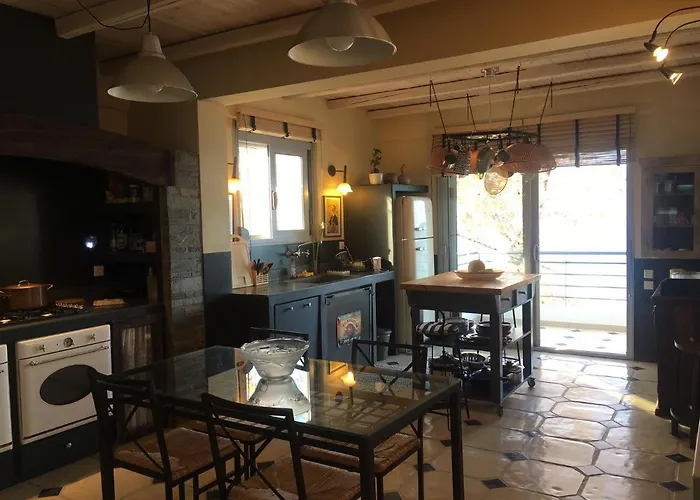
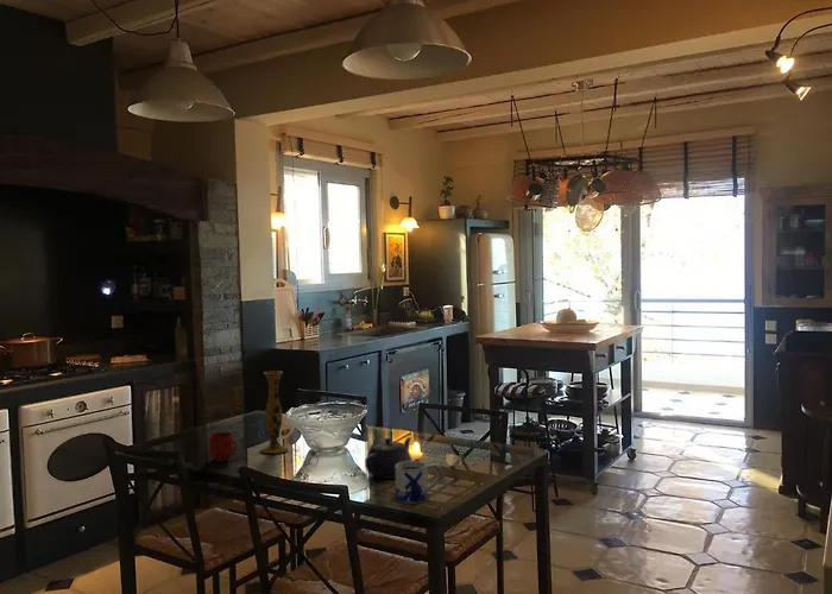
+ vase [259,369,289,455]
+ mug [395,460,442,505]
+ mug [207,431,238,462]
+ teapot [364,436,412,480]
